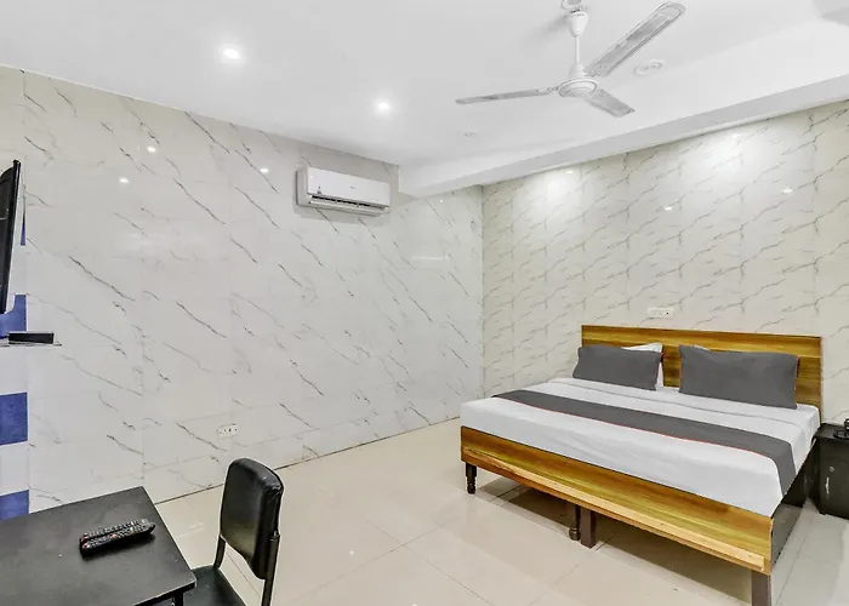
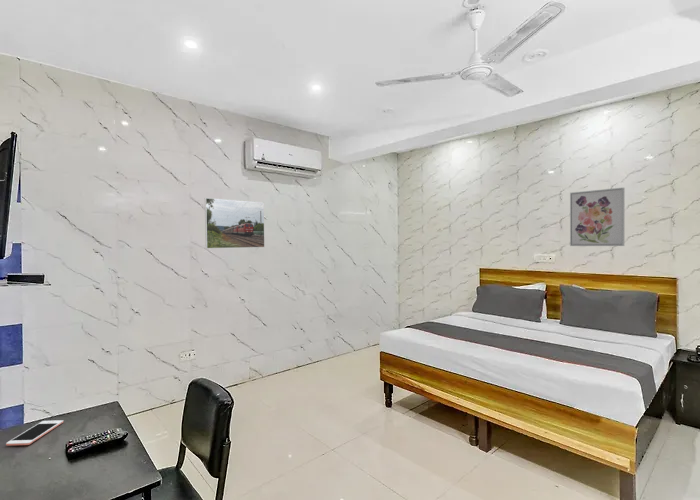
+ cell phone [5,419,64,447]
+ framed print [204,197,266,250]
+ wall art [569,187,626,247]
